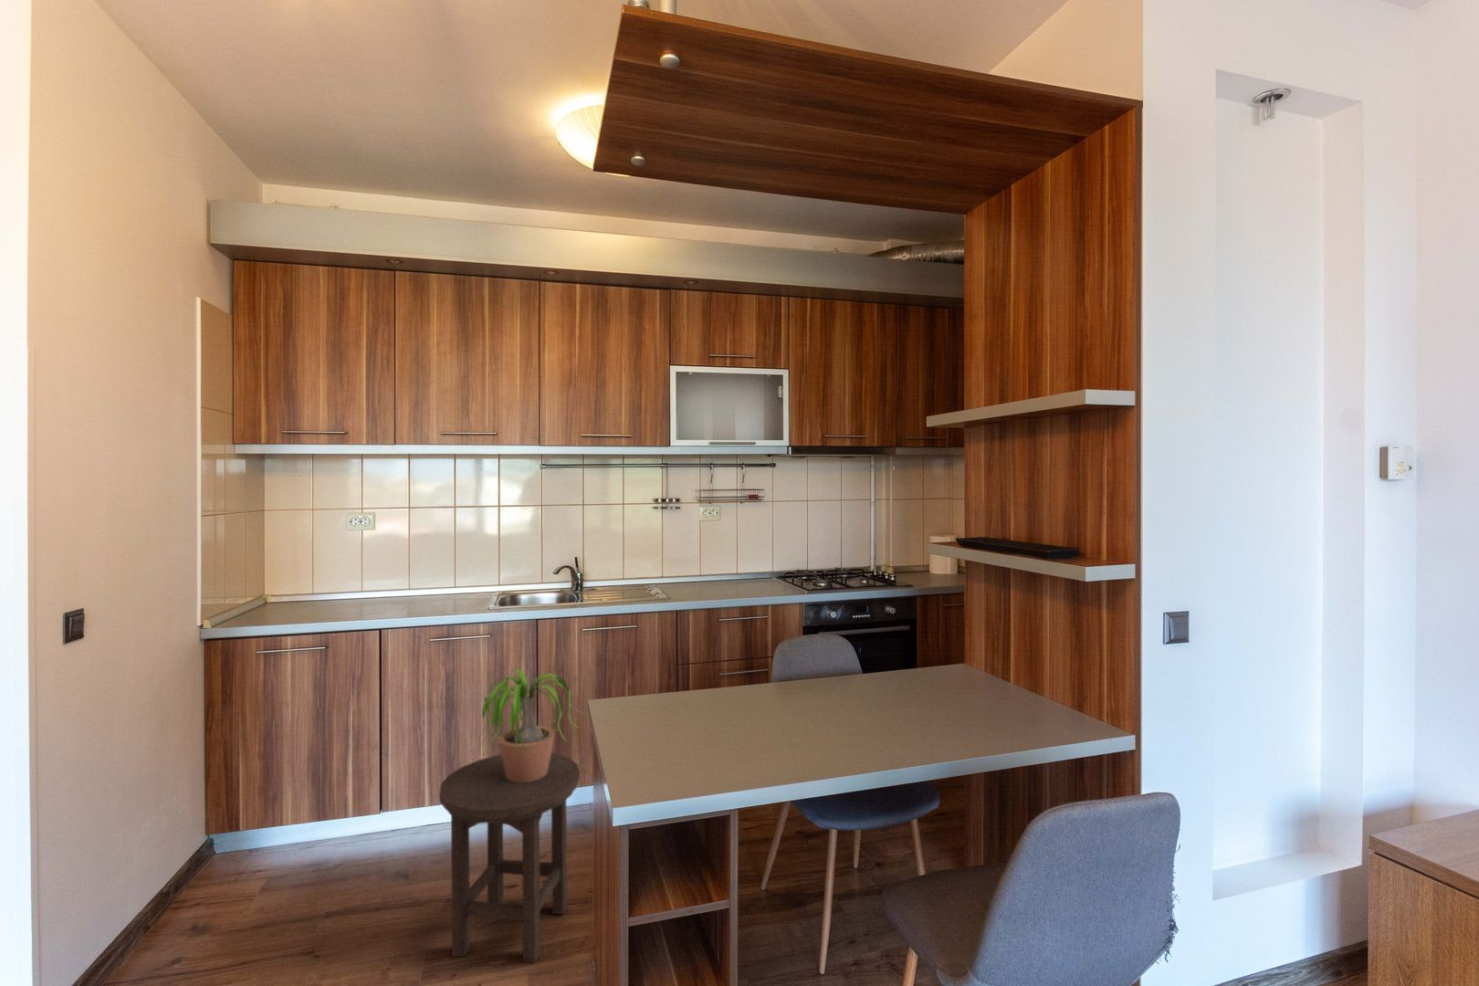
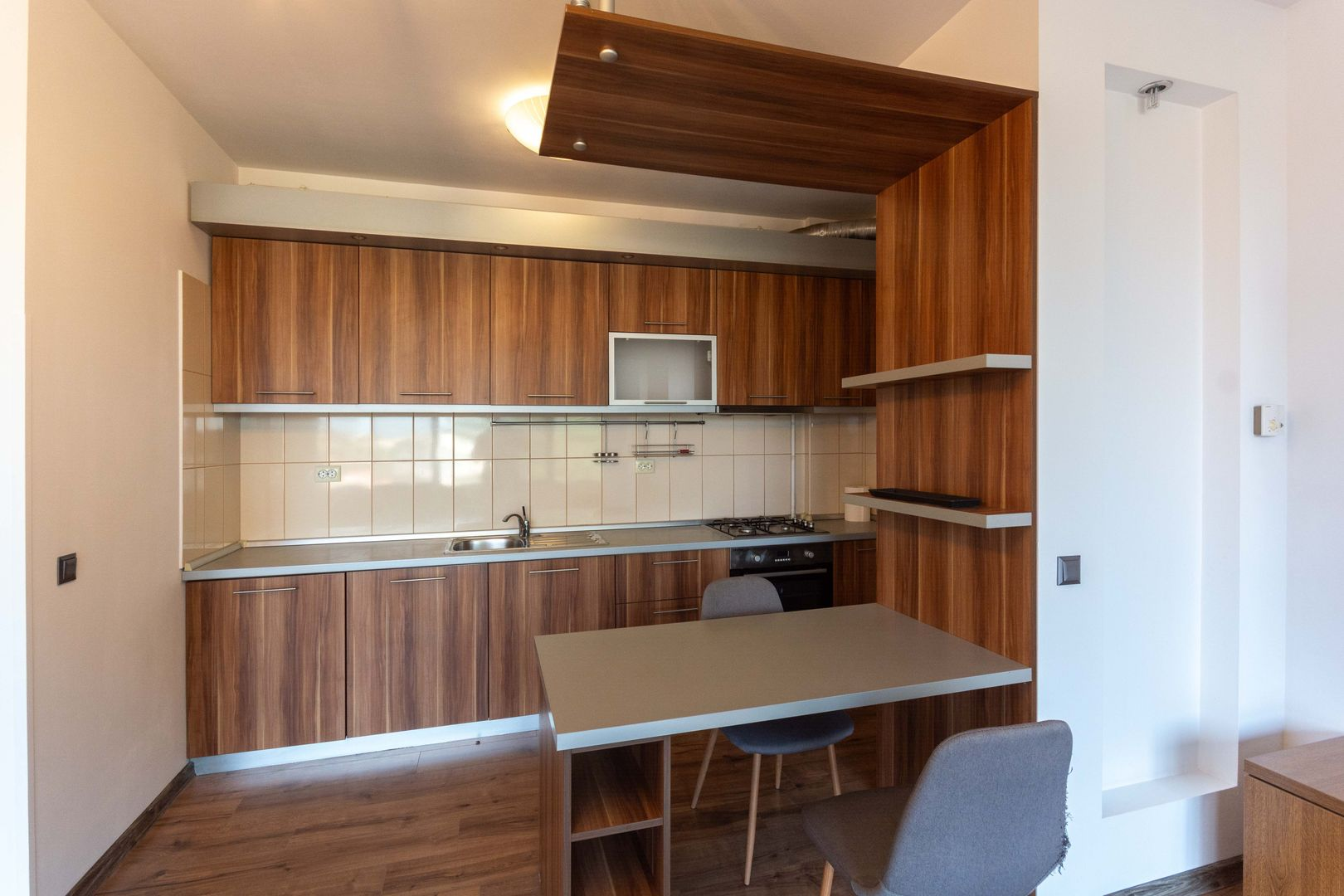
- potted plant [469,668,587,782]
- stool [438,753,581,964]
